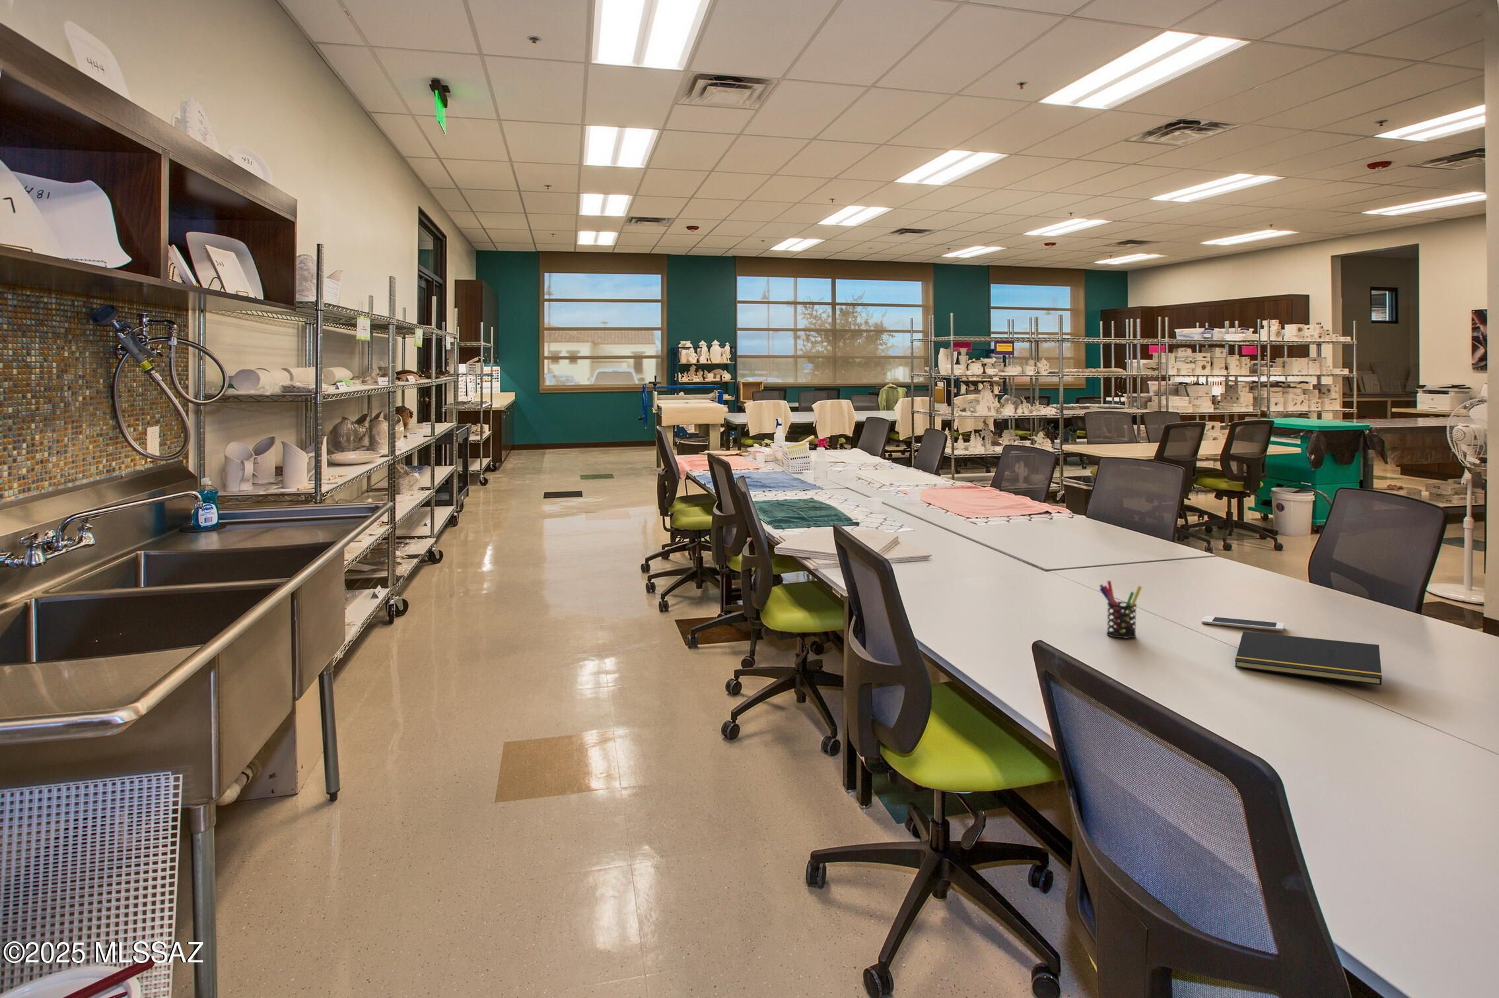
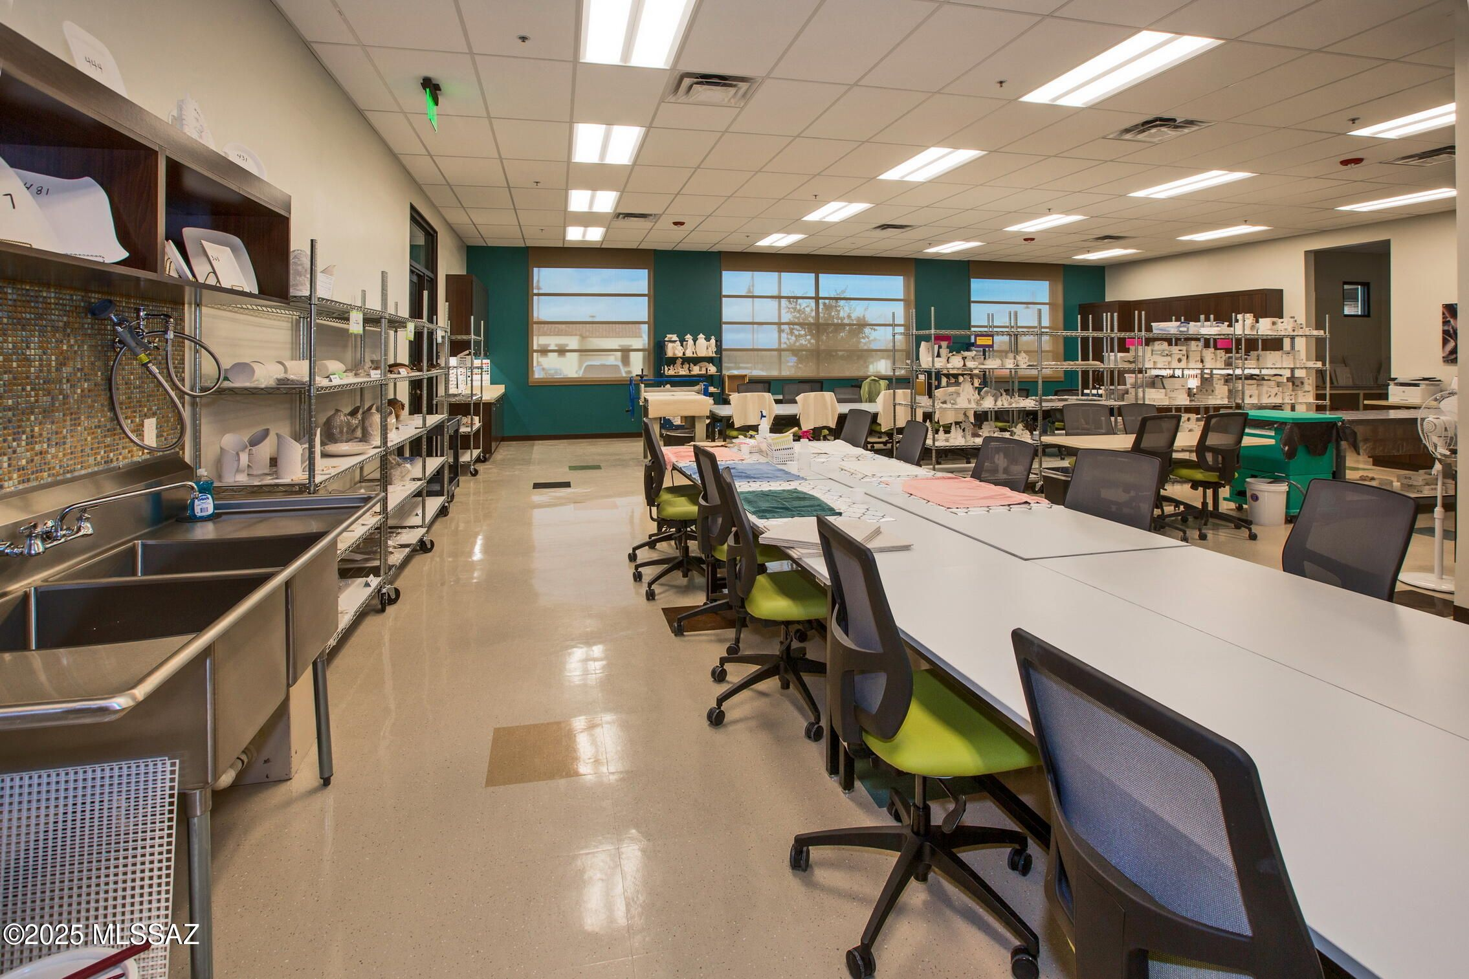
- pen holder [1099,580,1142,638]
- cell phone [1201,616,1285,632]
- notepad [1234,630,1383,686]
